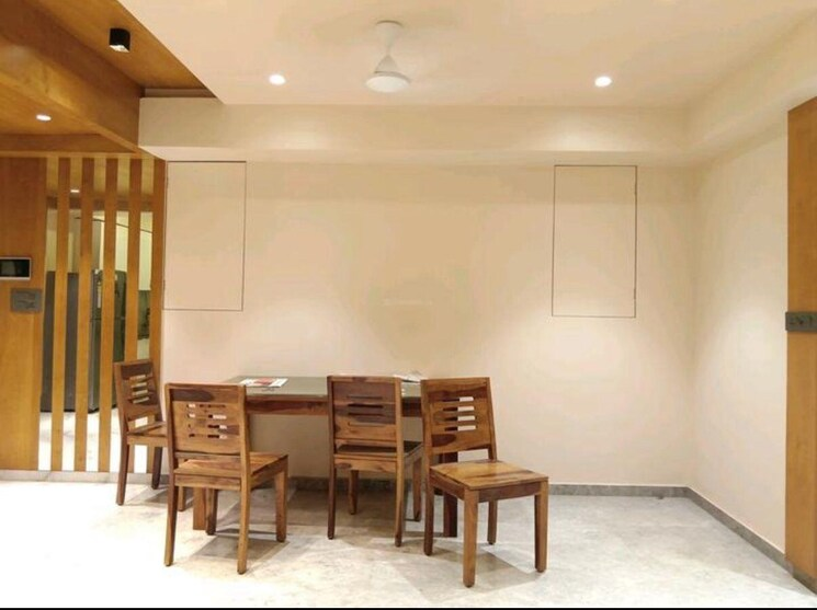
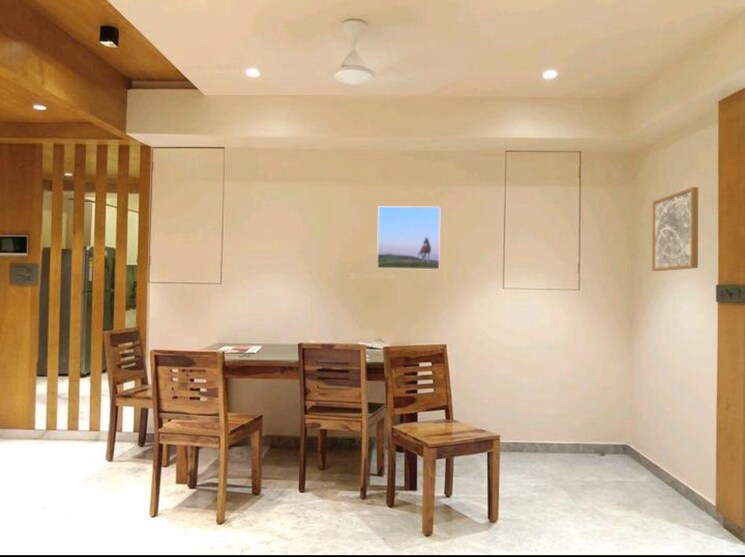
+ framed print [376,205,441,271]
+ wall art [651,186,699,272]
